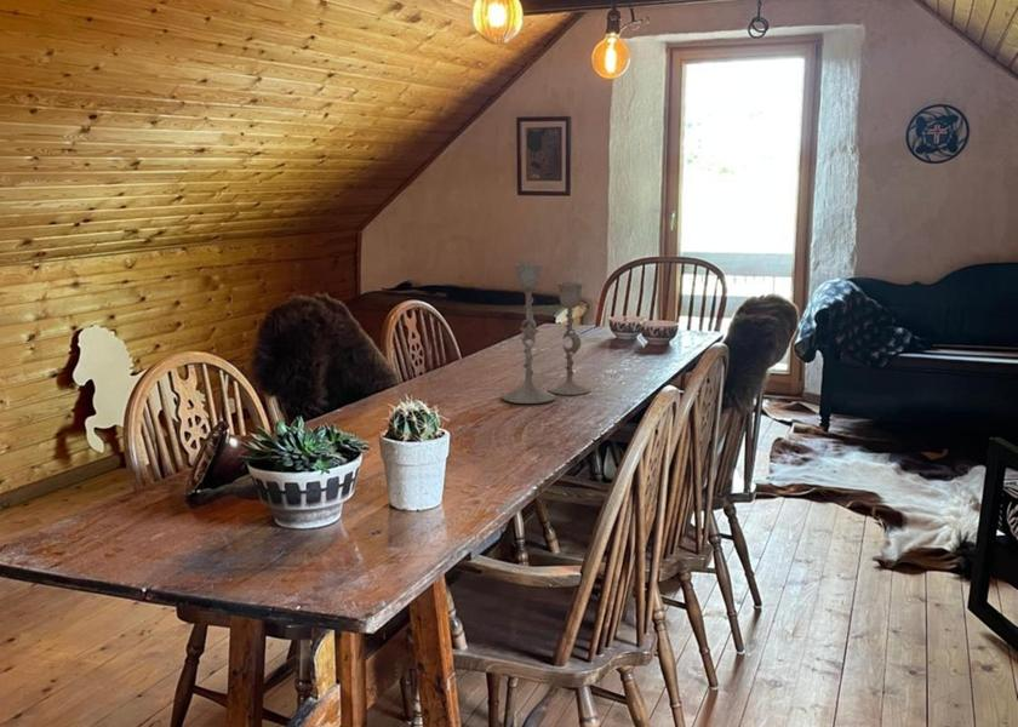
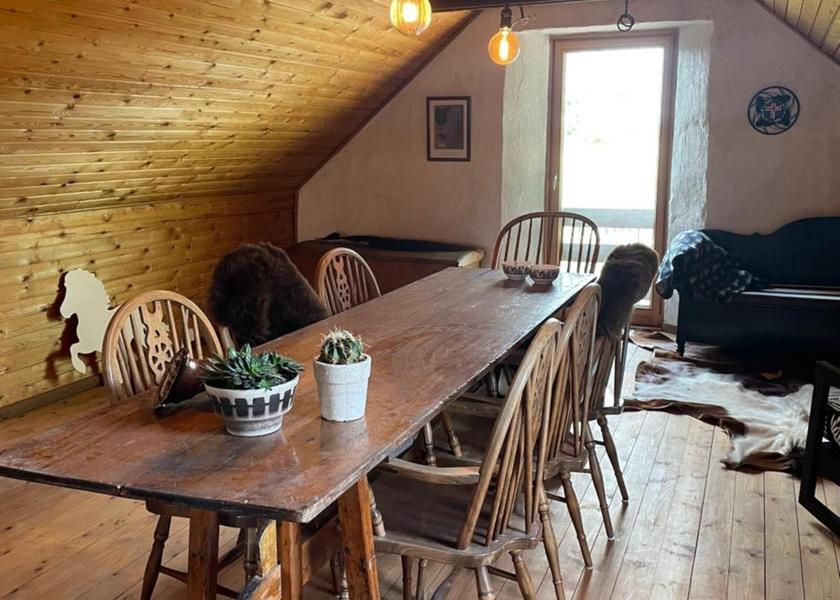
- candlestick [501,262,591,405]
